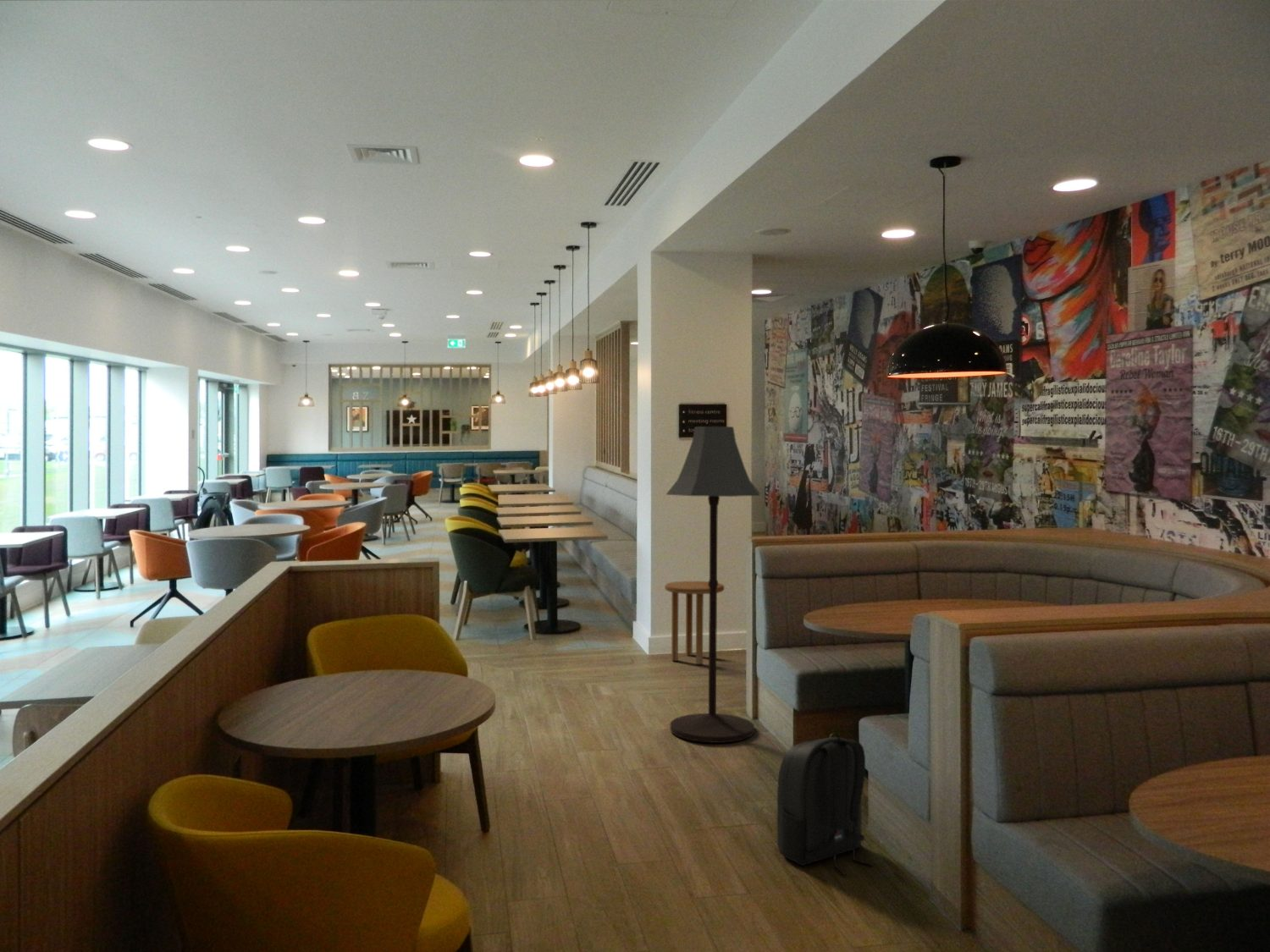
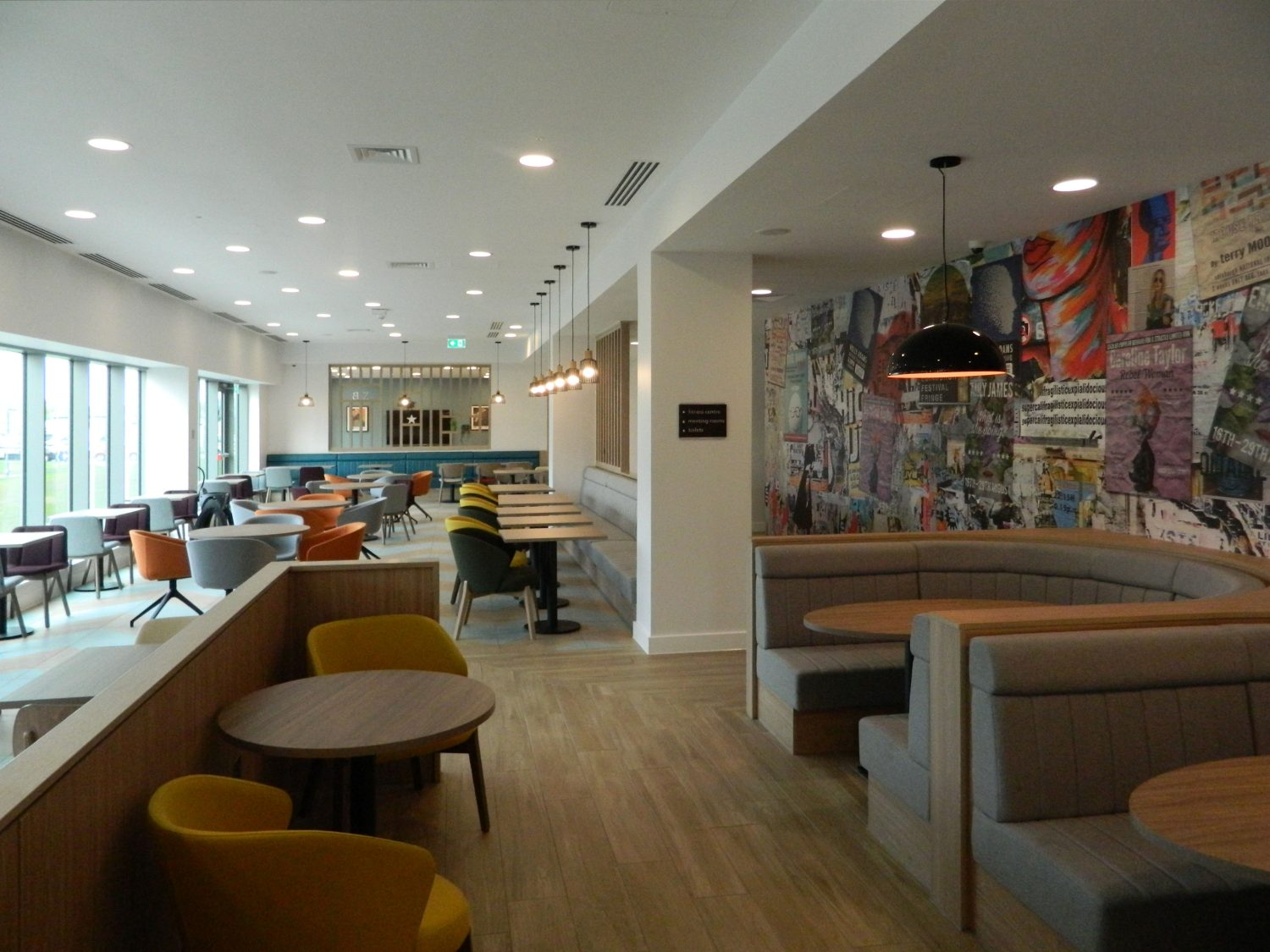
- side table [664,581,725,665]
- backpack [776,732,875,876]
- floor lamp [665,426,761,744]
